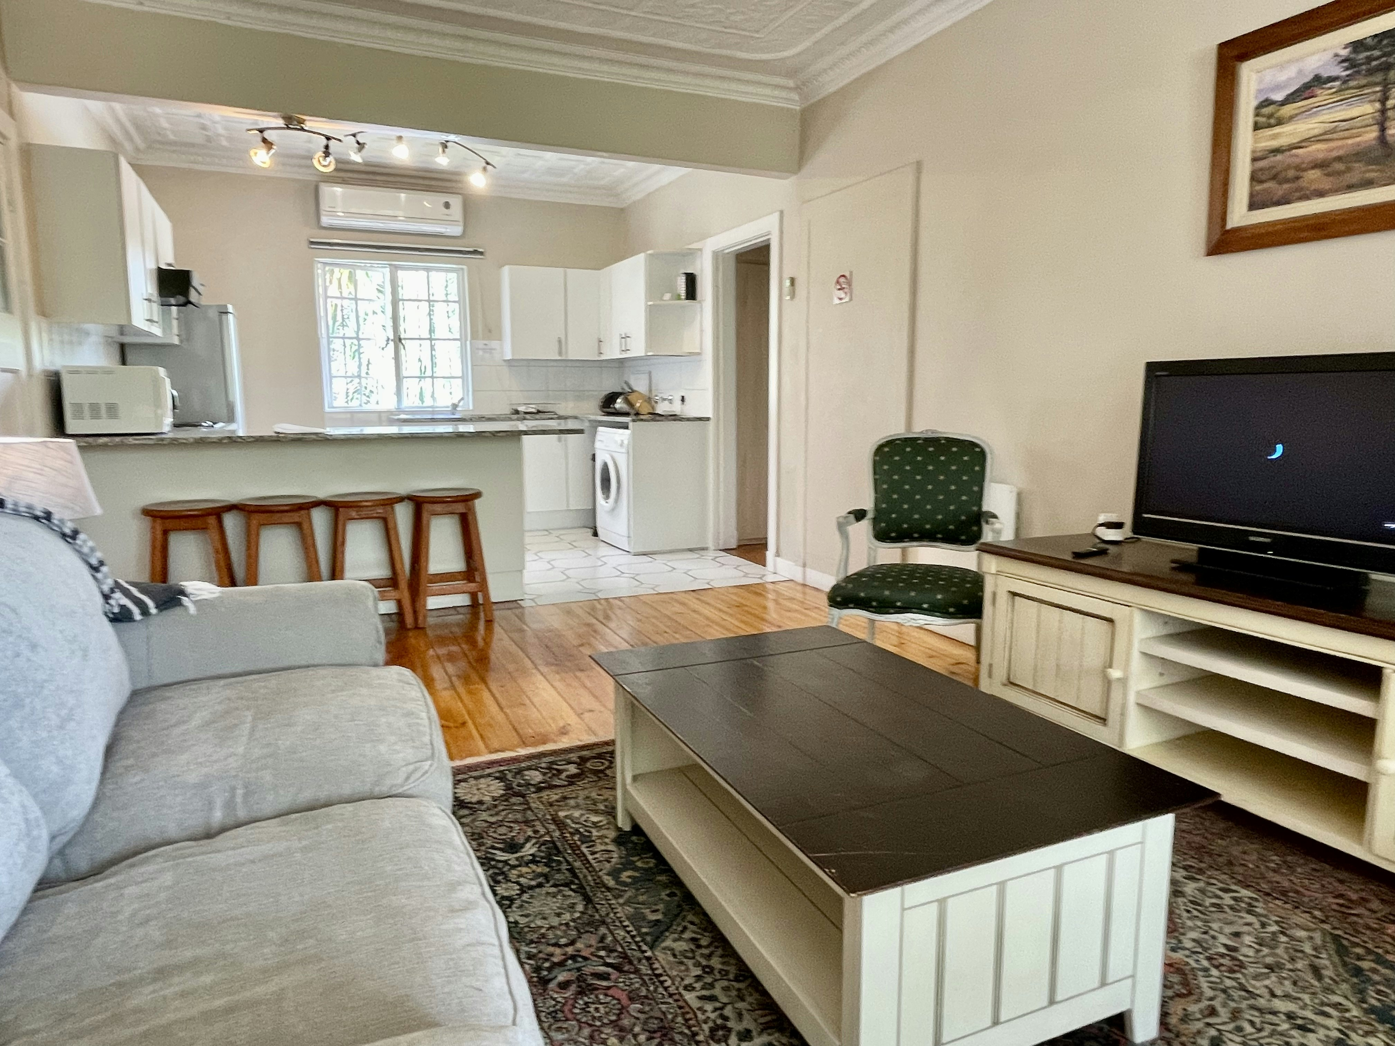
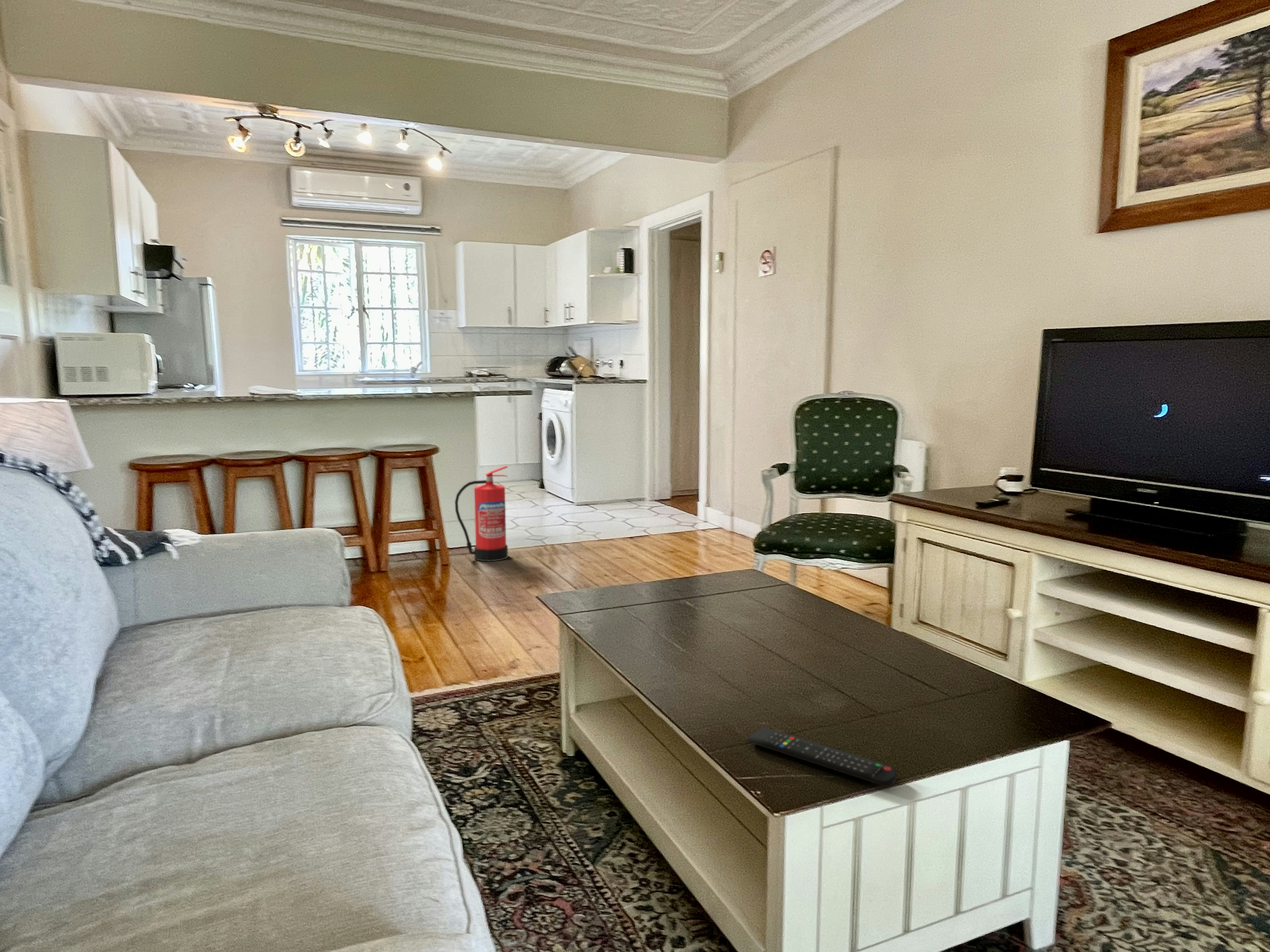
+ remote control [747,727,897,787]
+ fire extinguisher [455,465,508,562]
